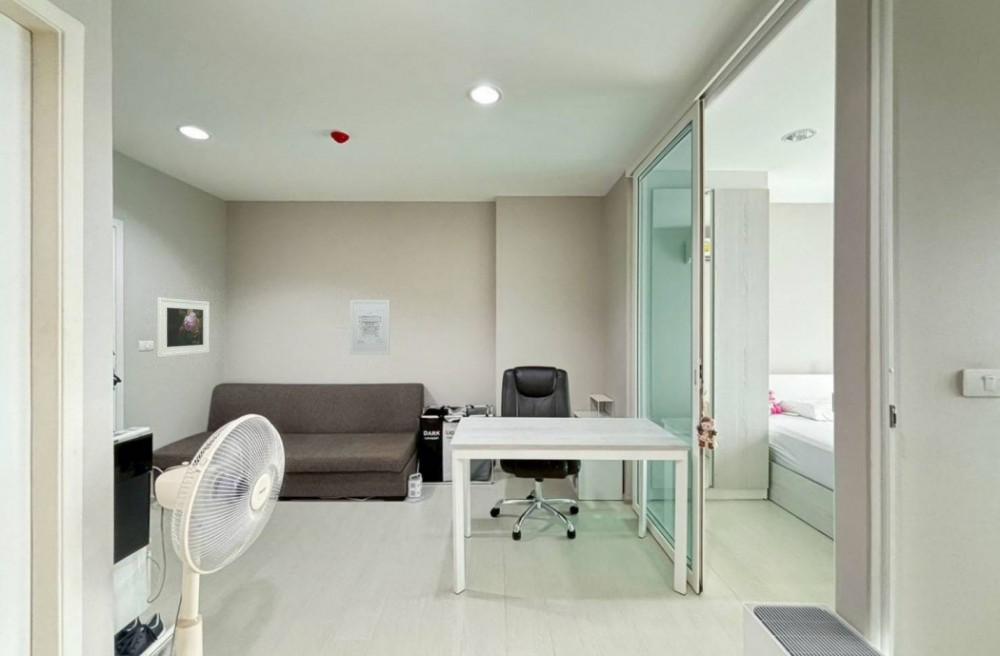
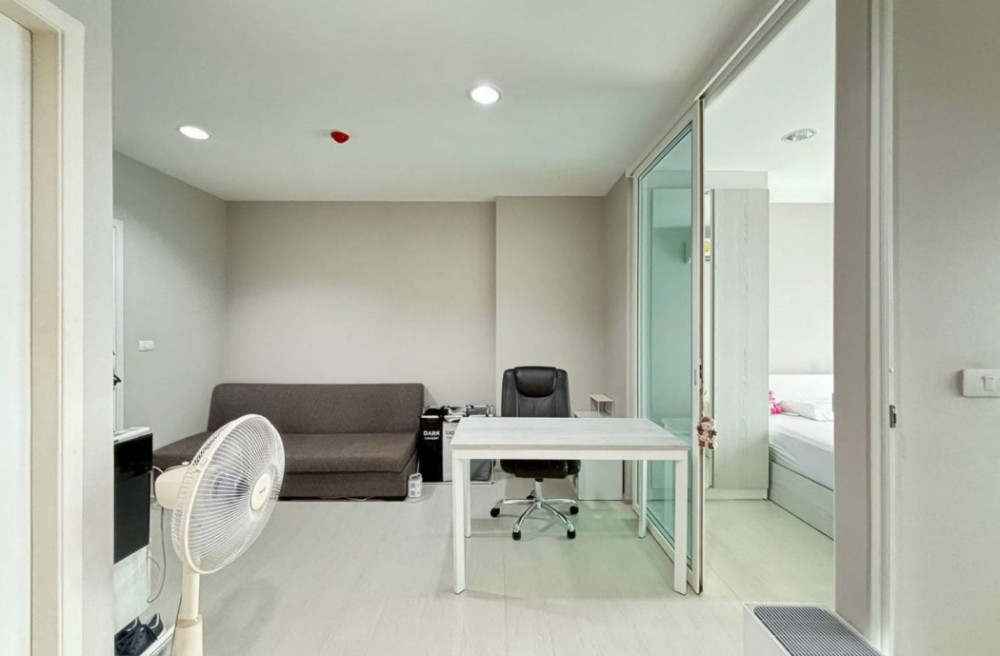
- wall art [349,299,391,356]
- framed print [156,296,210,358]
